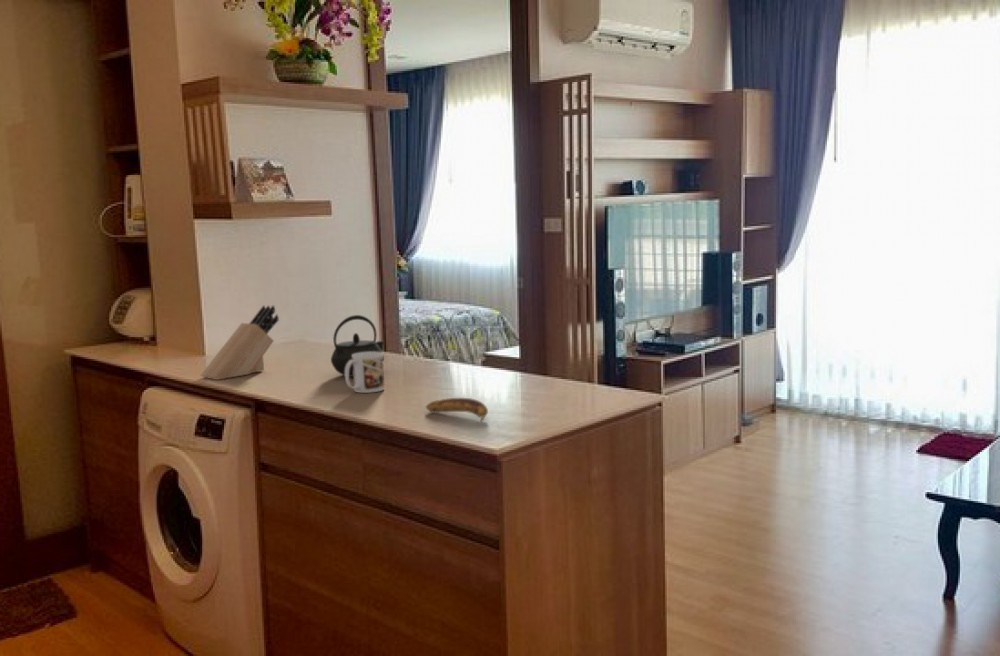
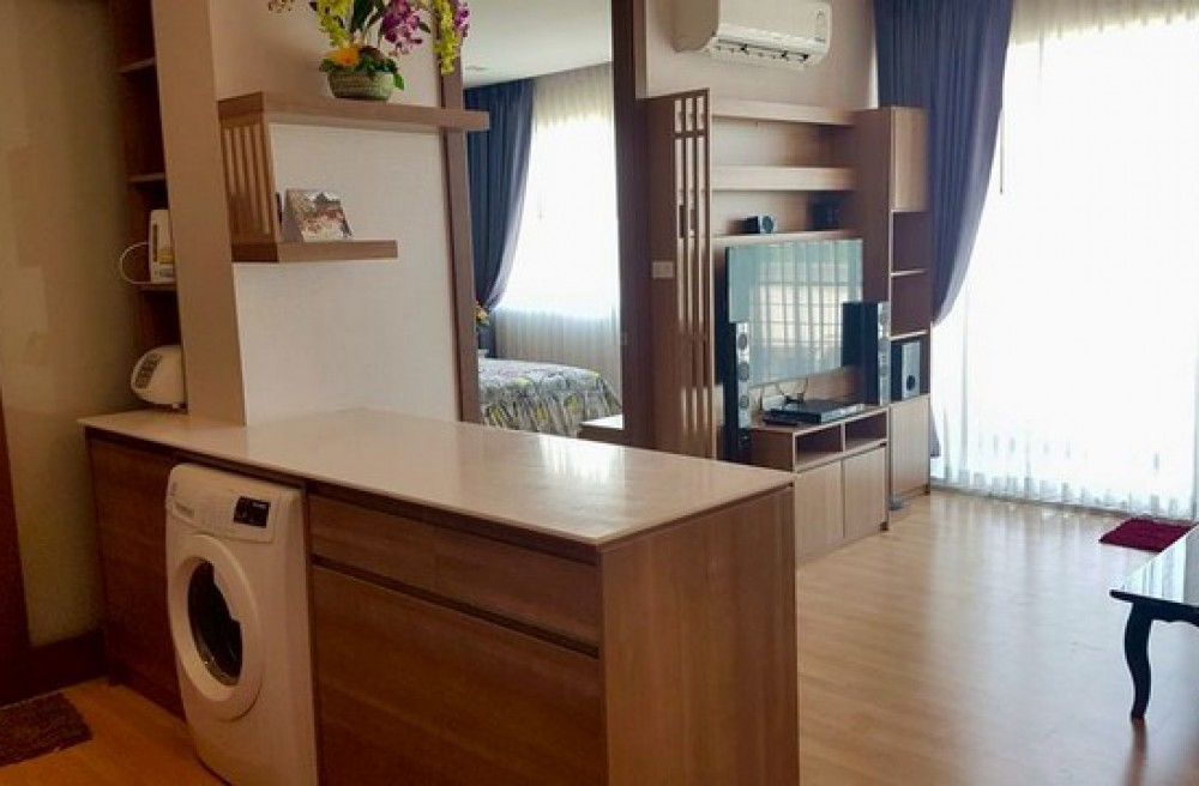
- banana [425,397,489,422]
- kettle [330,314,385,378]
- knife block [200,305,280,381]
- mug [344,352,386,394]
